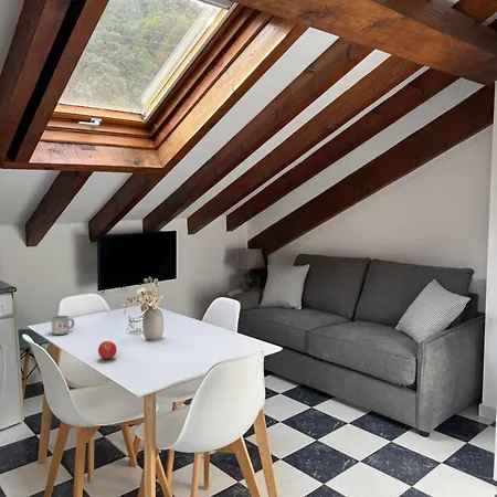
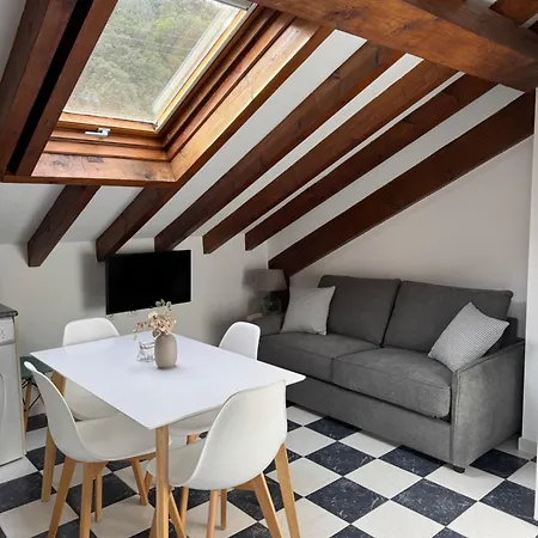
- mug [51,315,75,336]
- fruit [97,340,118,360]
